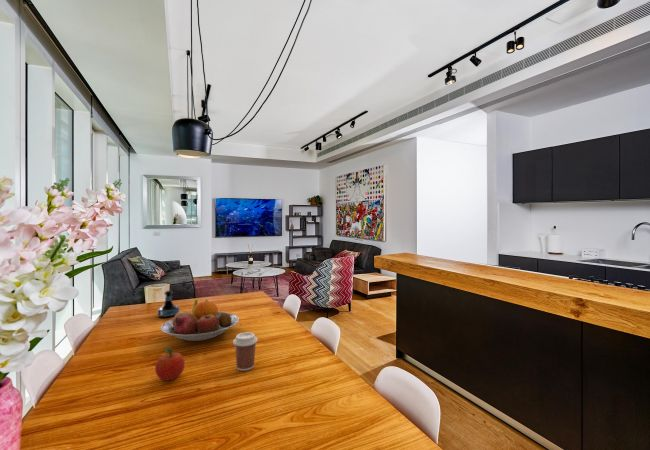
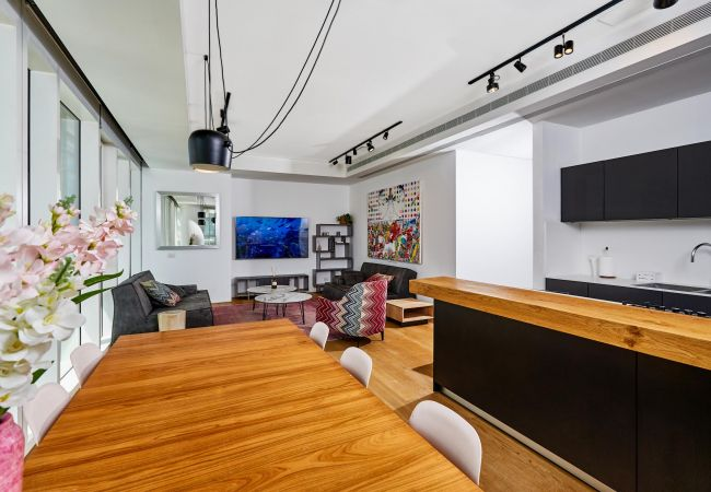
- fruit [154,347,186,381]
- tequila bottle [157,289,180,318]
- fruit bowl [160,299,240,342]
- coffee cup [232,331,258,372]
